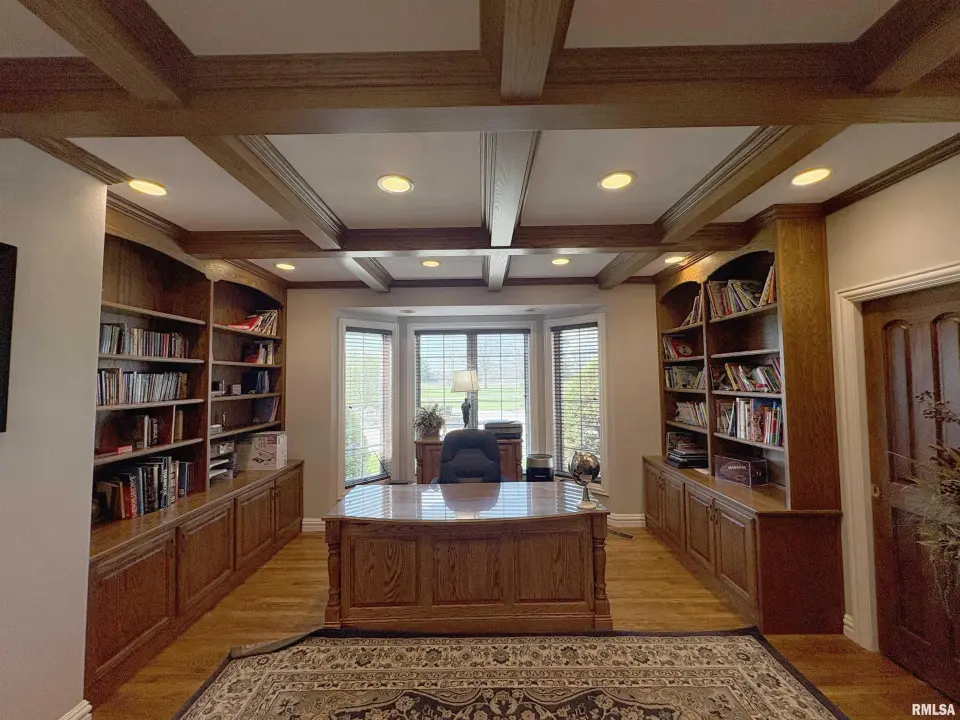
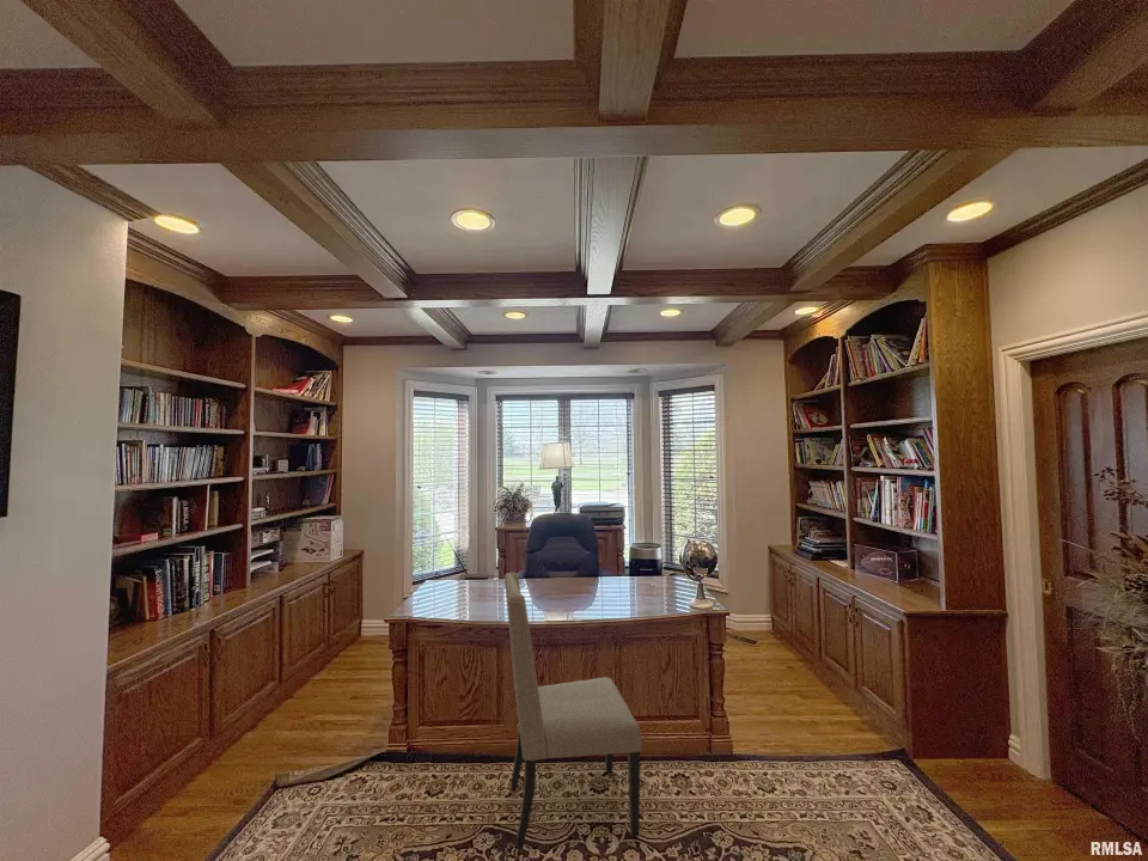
+ chair [503,570,643,849]
